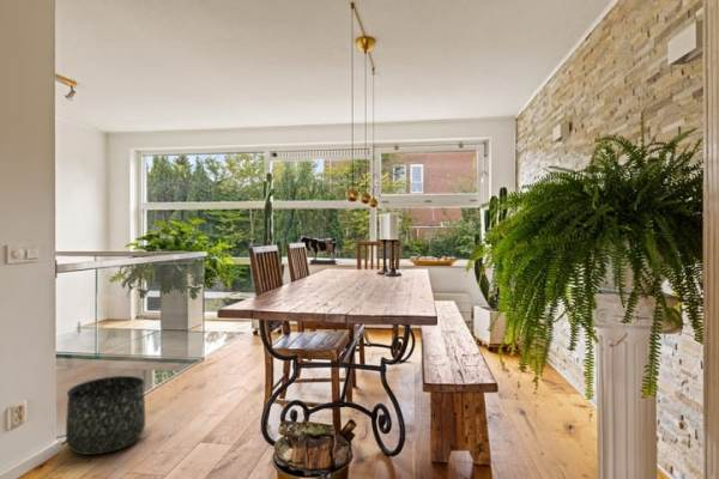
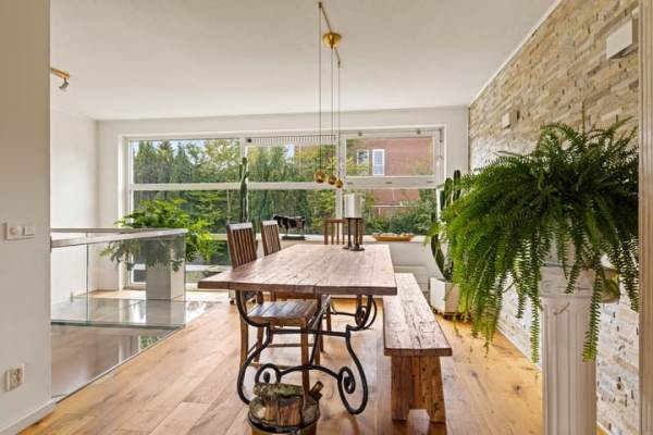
- basket [65,375,146,456]
